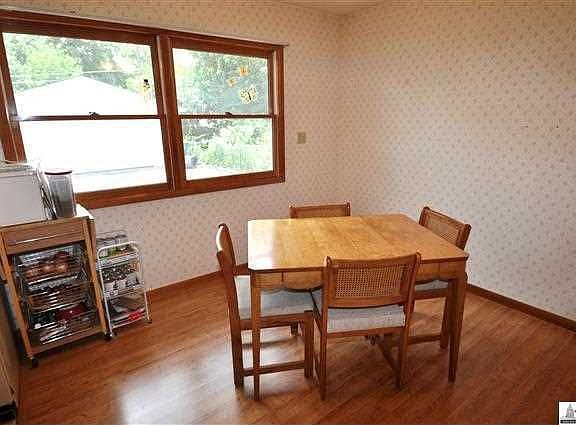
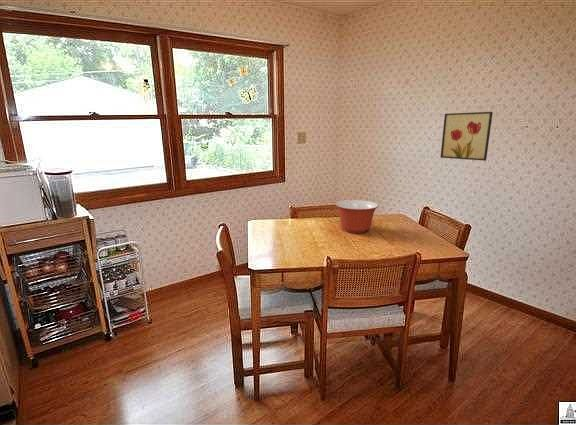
+ mixing bowl [334,199,379,234]
+ wall art [439,111,494,162]
